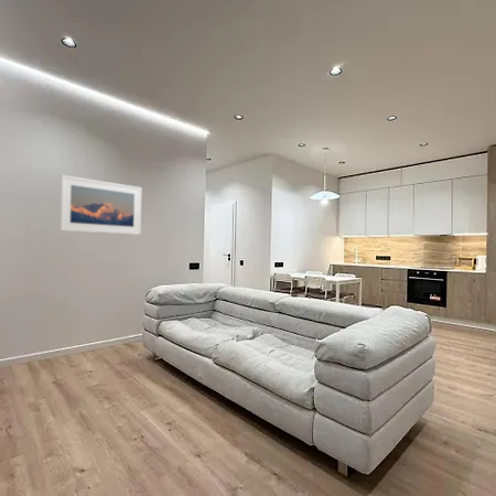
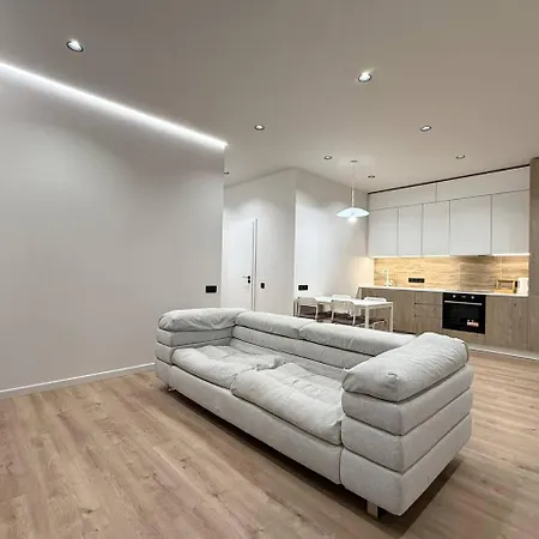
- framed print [60,174,142,236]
